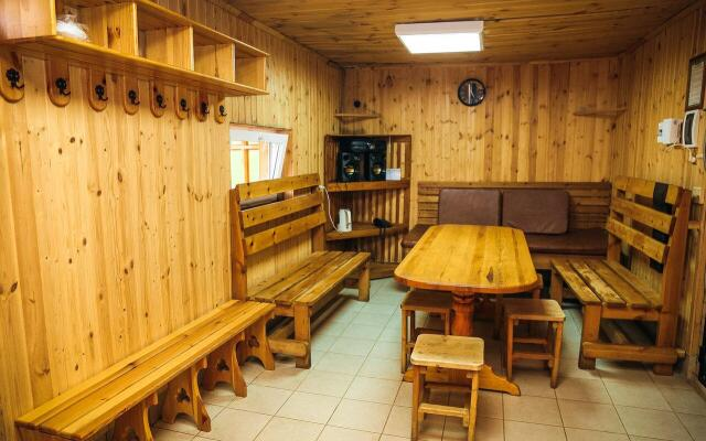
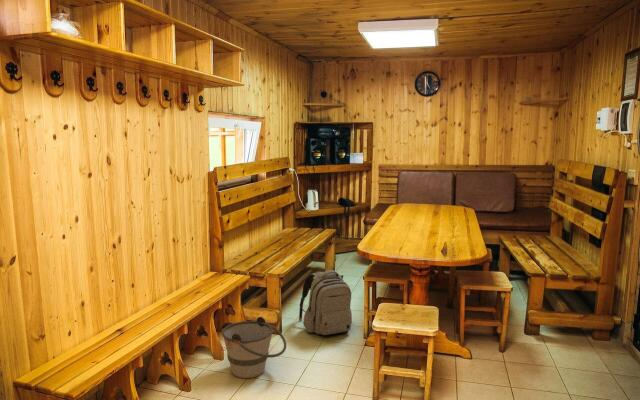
+ backpack [298,269,353,336]
+ bucket [221,316,287,379]
